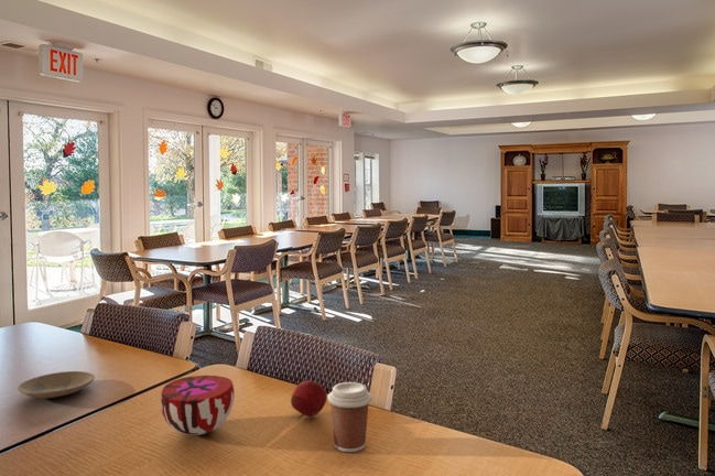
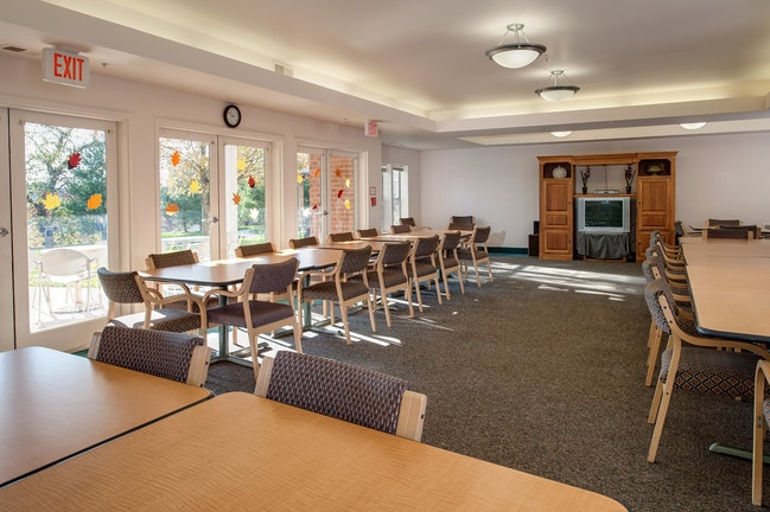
- apple [290,379,327,418]
- decorative bowl [160,375,236,436]
- plate [17,370,96,399]
- coffee cup [326,381,373,453]
